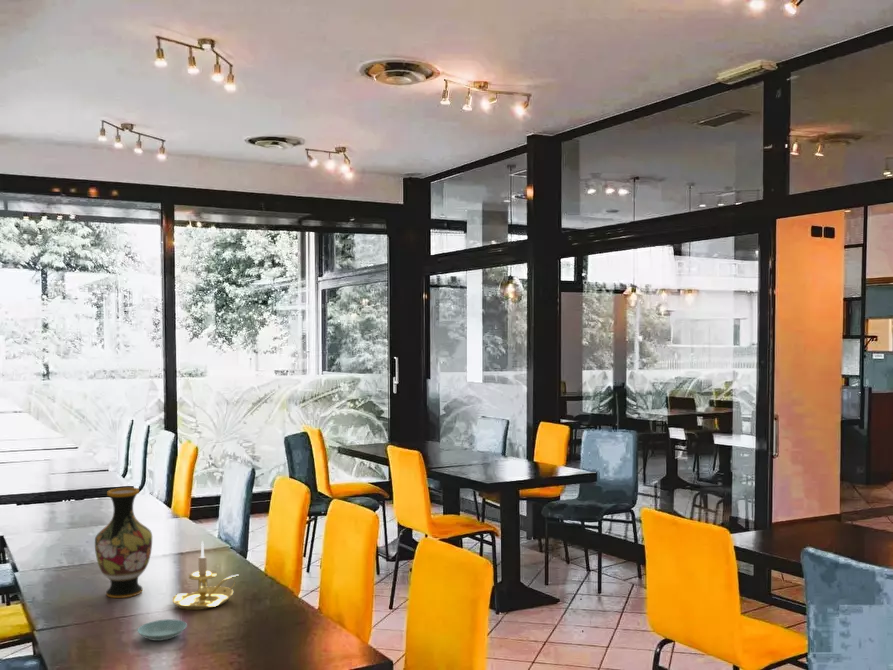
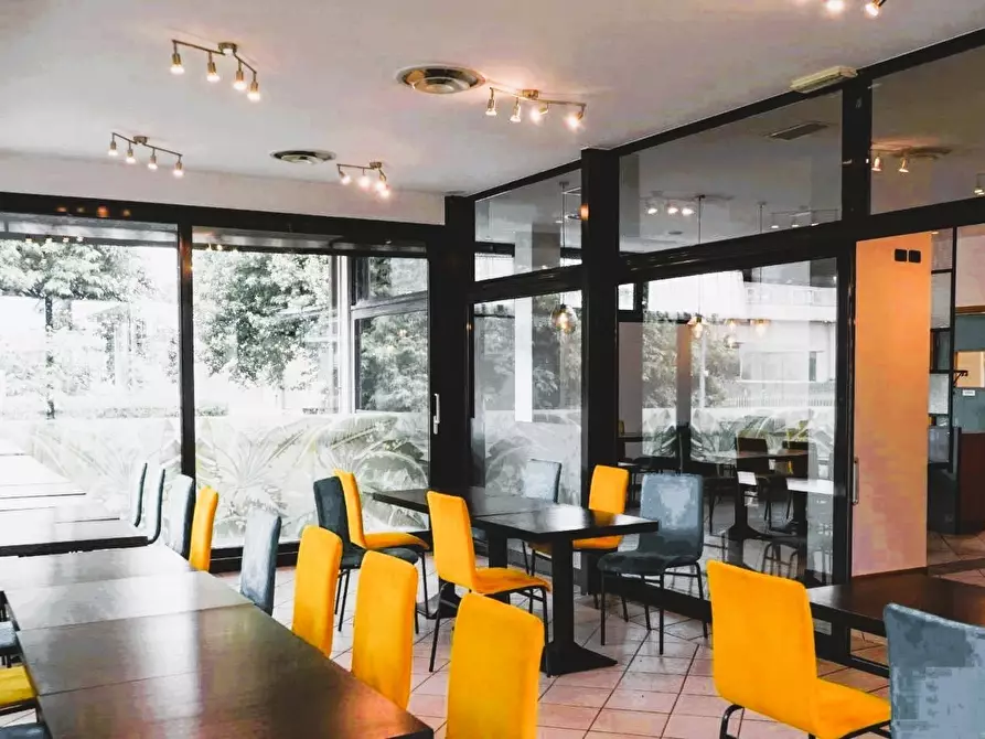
- saucer [136,618,188,642]
- vase [94,487,153,599]
- candle holder [171,540,240,611]
